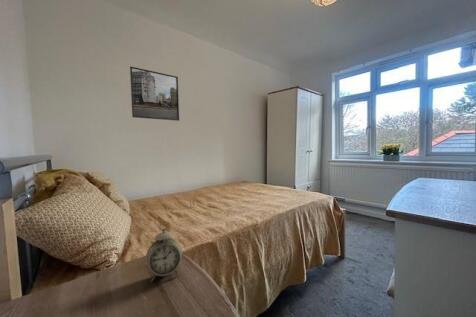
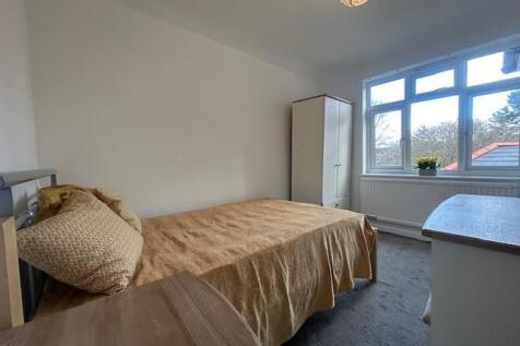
- alarm clock [145,222,183,283]
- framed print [129,66,180,122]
